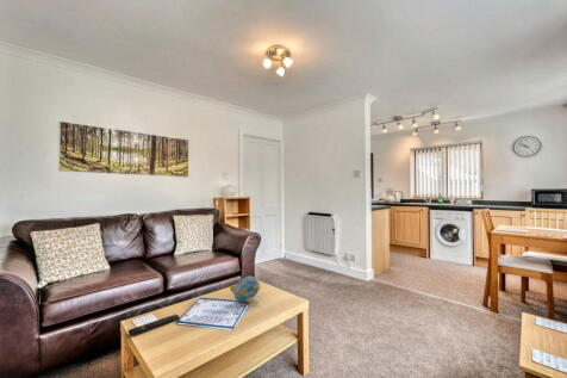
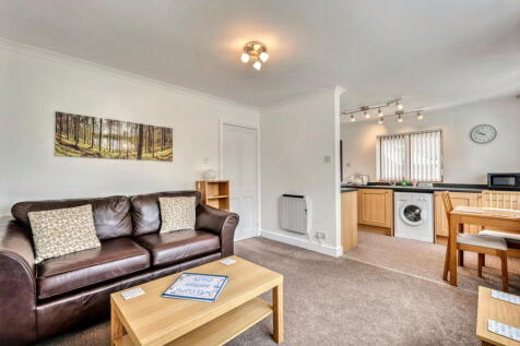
- decorative bowl [229,275,261,304]
- remote control [127,312,180,337]
